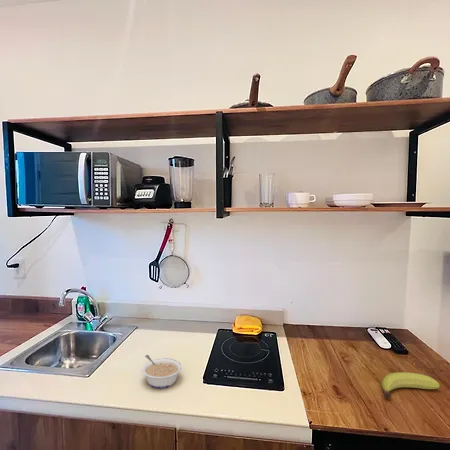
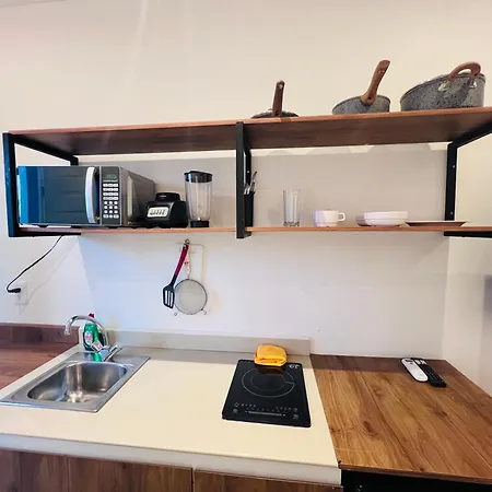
- legume [141,354,183,389]
- fruit [381,371,441,399]
